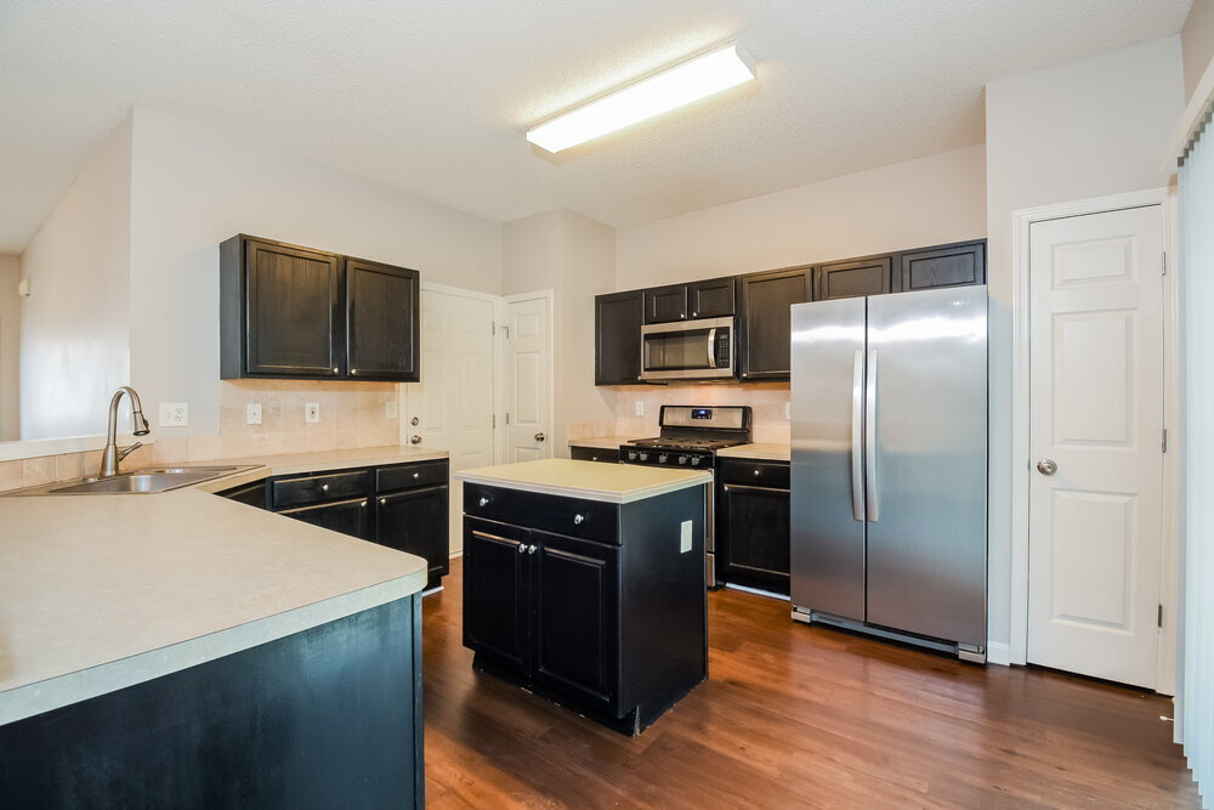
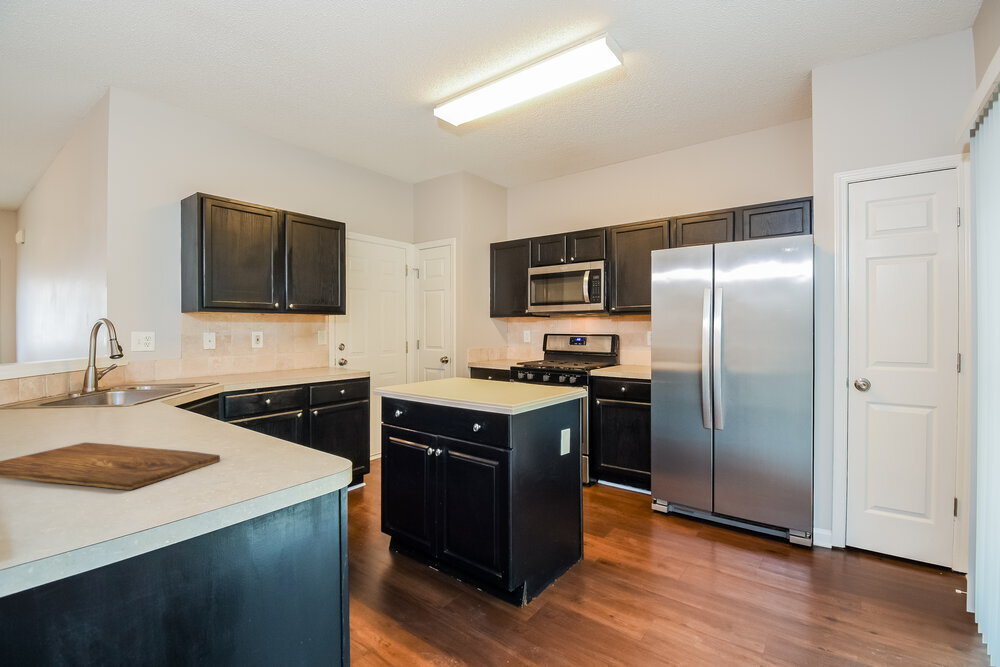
+ cutting board [0,442,221,491]
